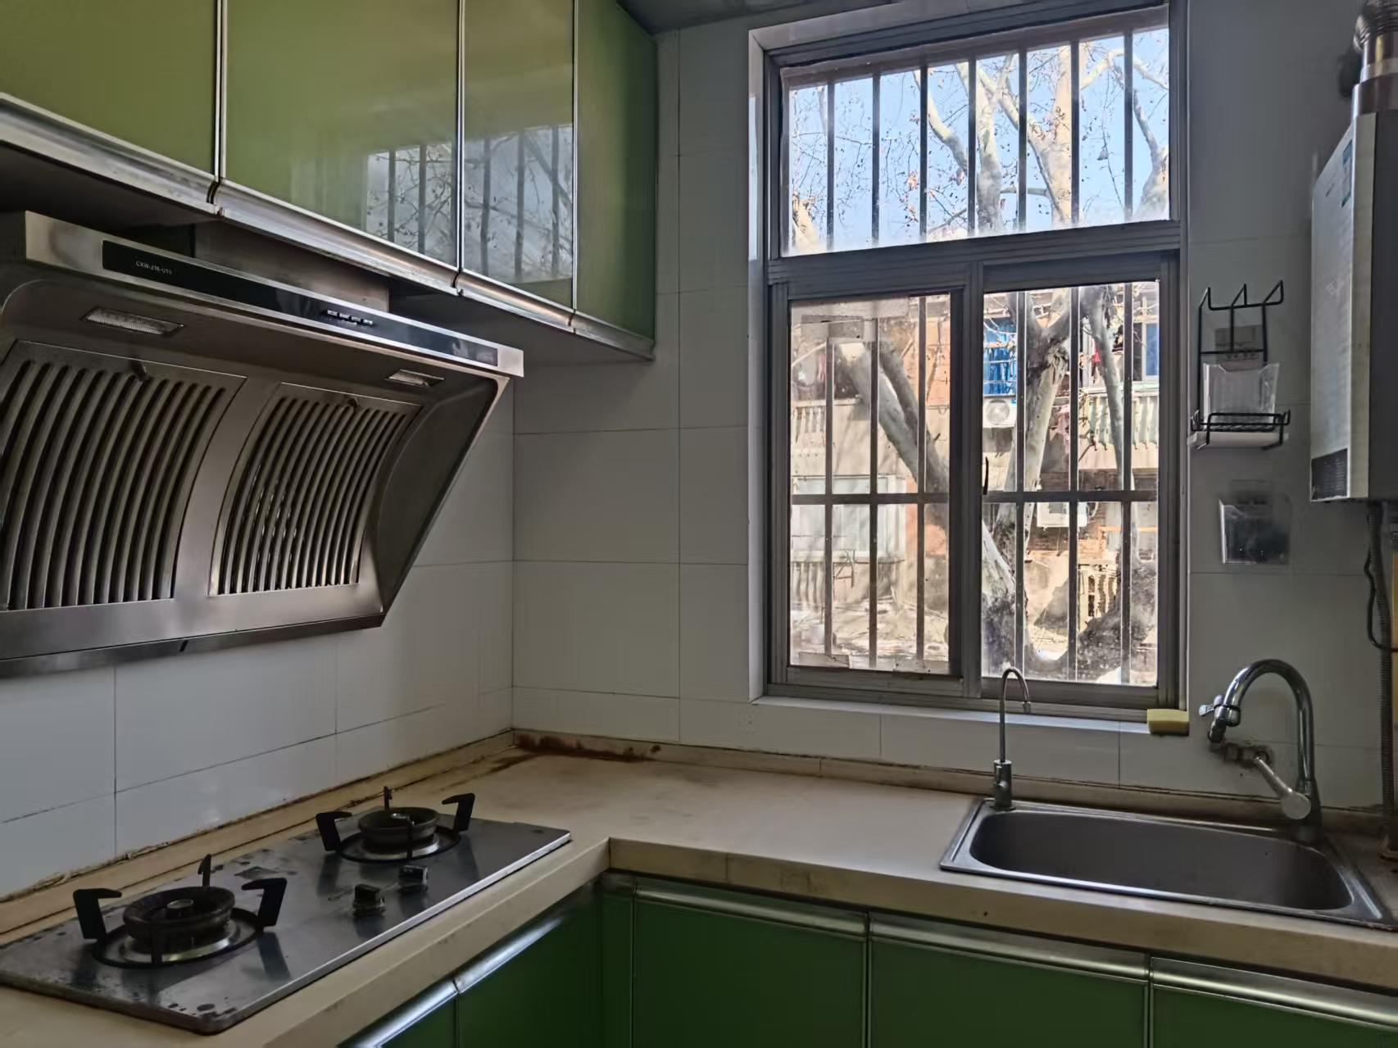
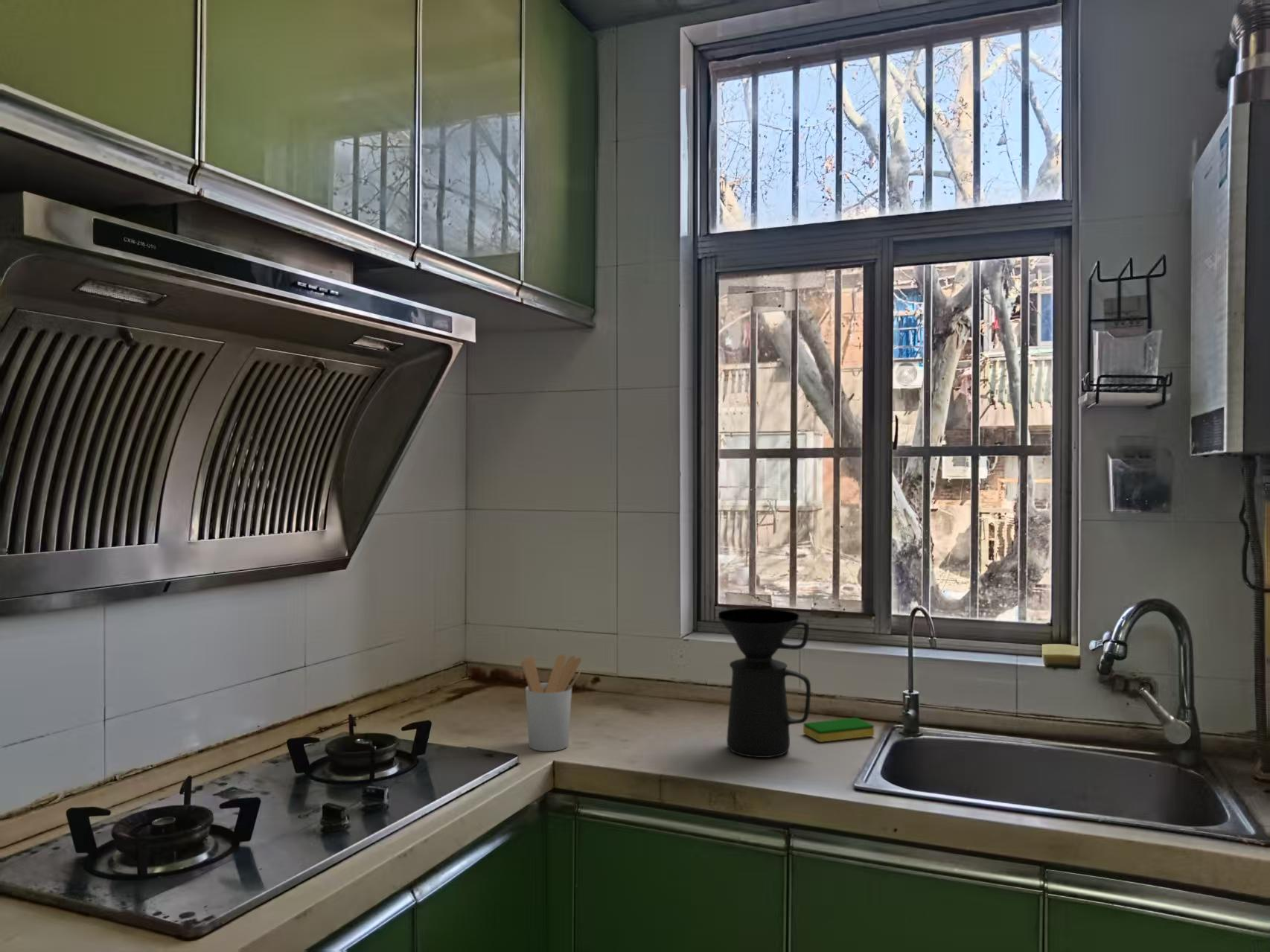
+ dish sponge [802,717,875,743]
+ coffee maker [718,607,811,758]
+ utensil holder [520,654,582,752]
